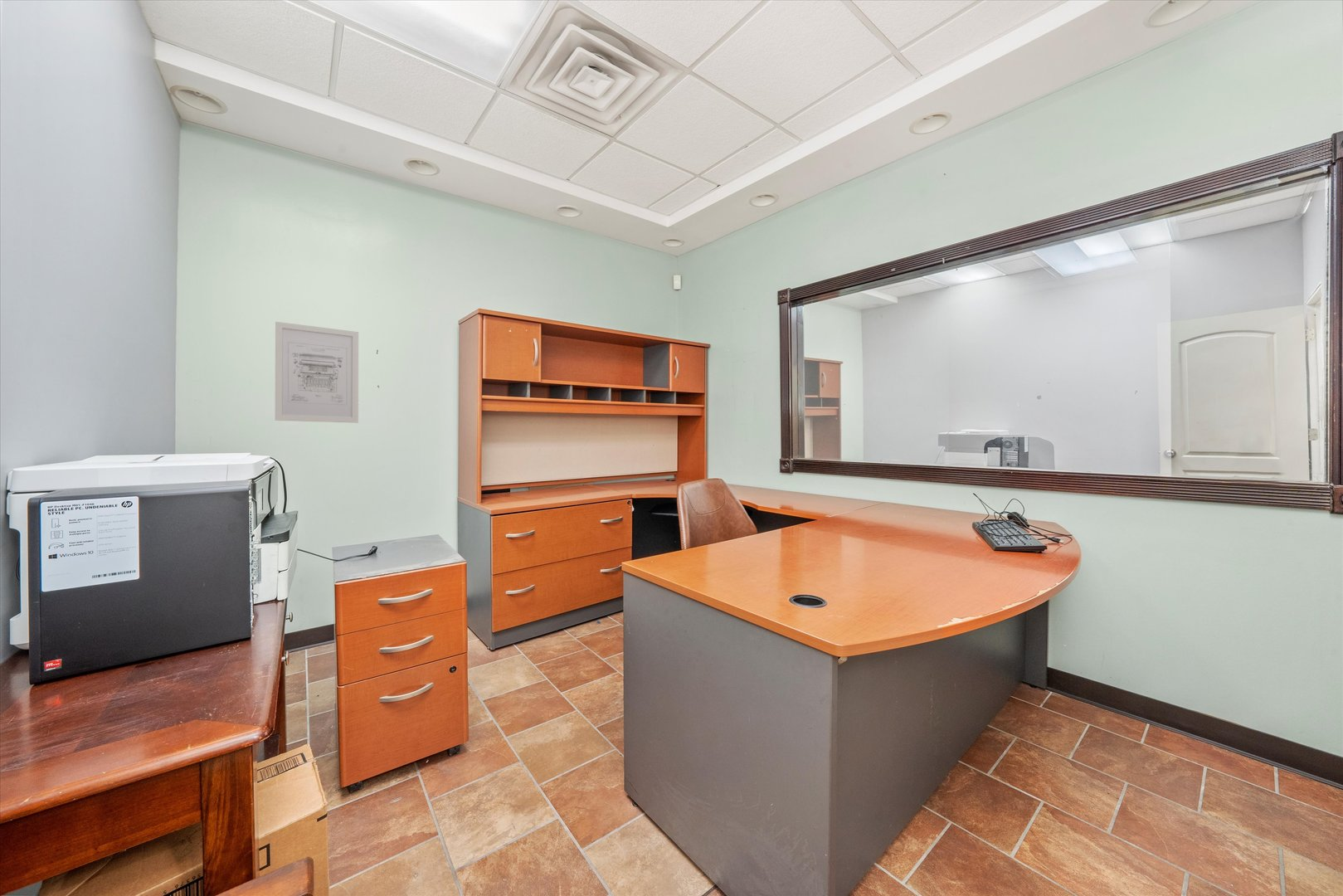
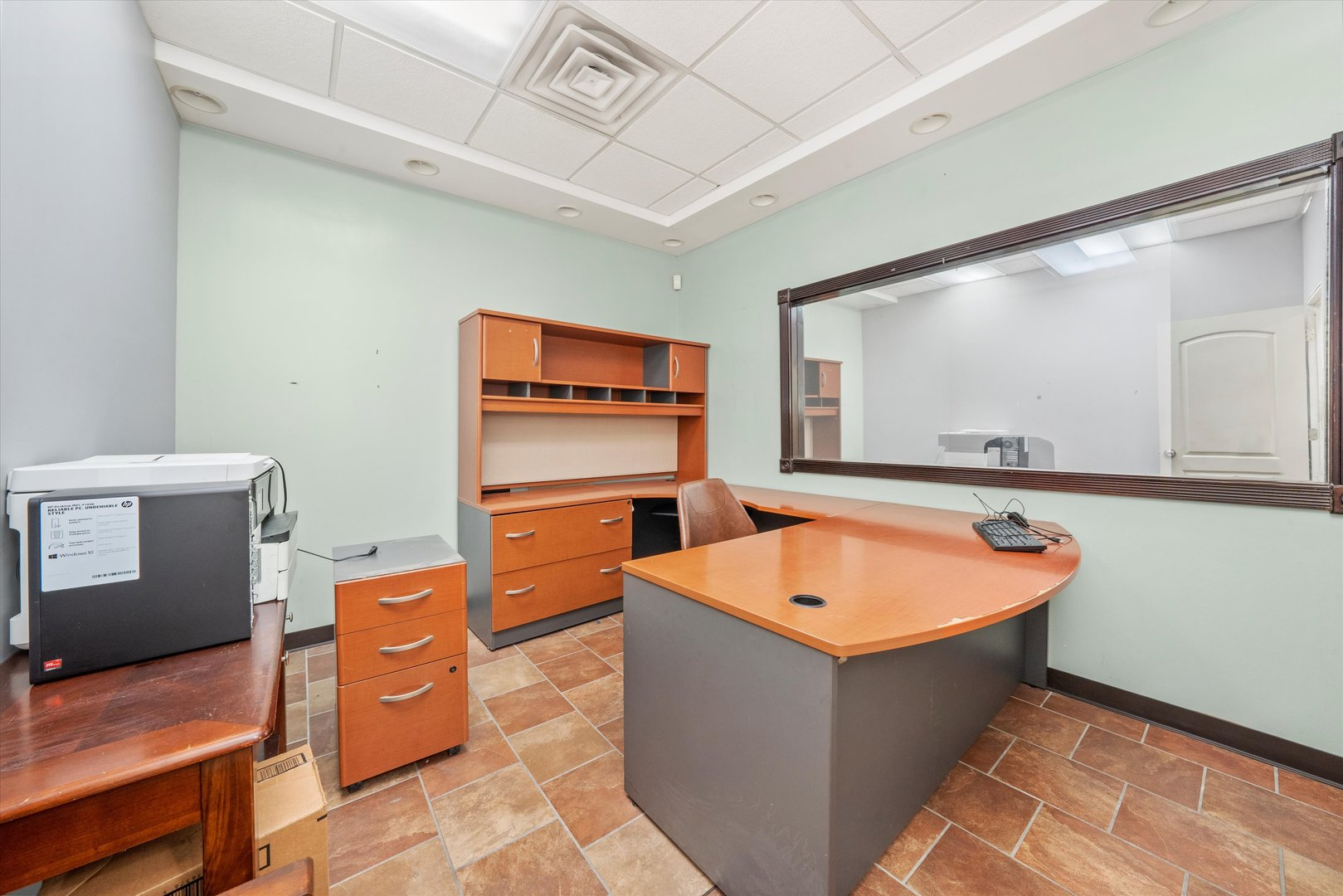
- wall art [275,321,359,424]
